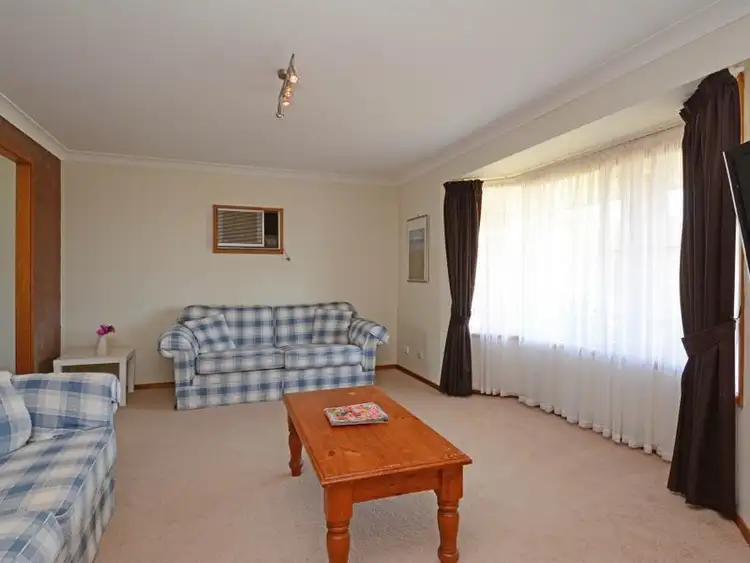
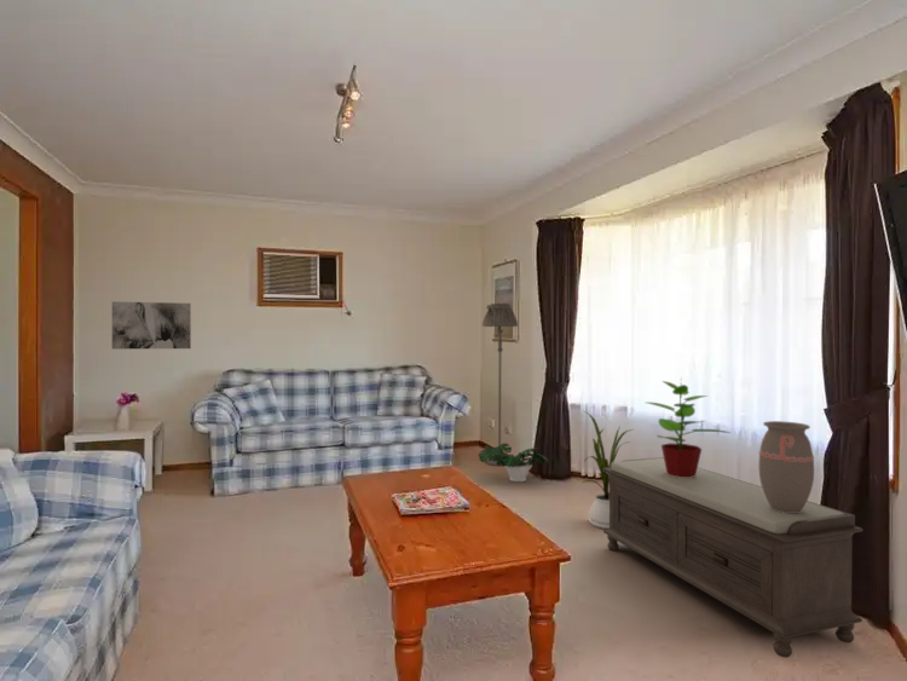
+ bench [602,456,865,658]
+ house plant [582,410,634,530]
+ floor lamp [481,302,519,467]
+ wall art [111,300,192,350]
+ potted plant [478,442,550,483]
+ decorative vase [758,420,815,513]
+ potted plant [646,376,732,478]
